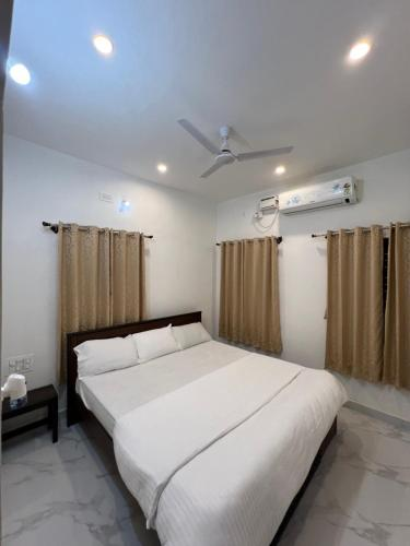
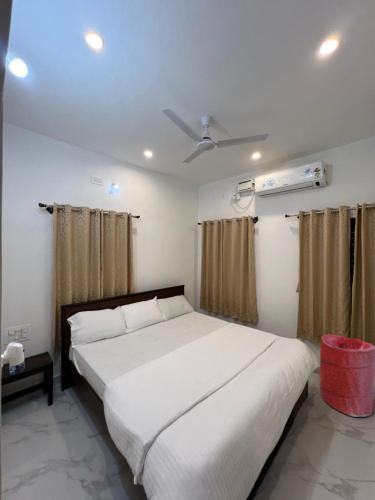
+ laundry hamper [319,334,375,418]
